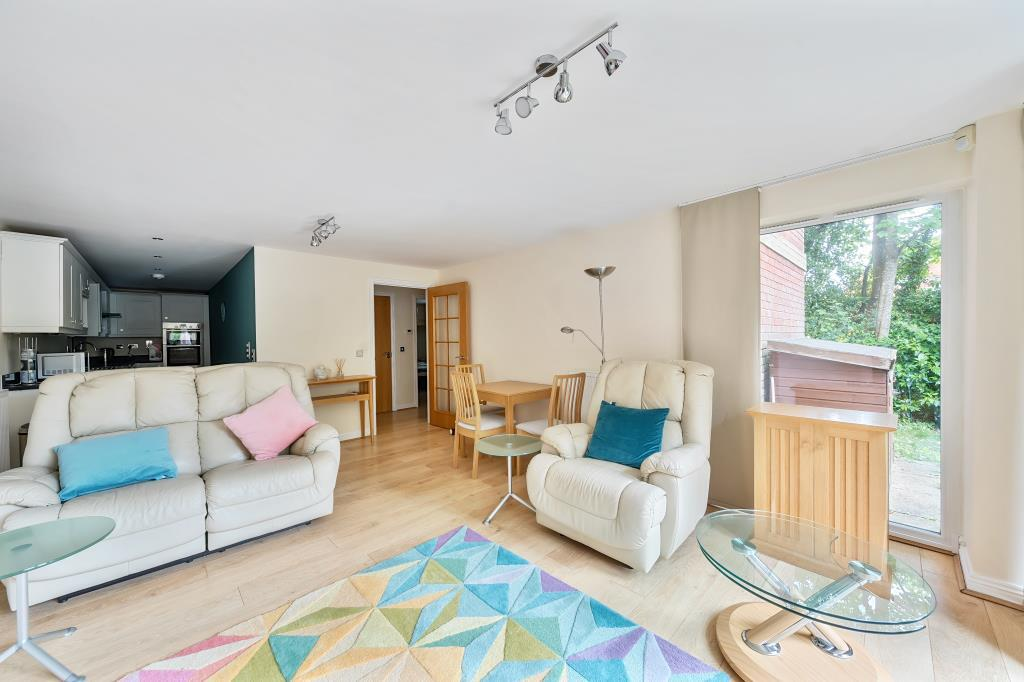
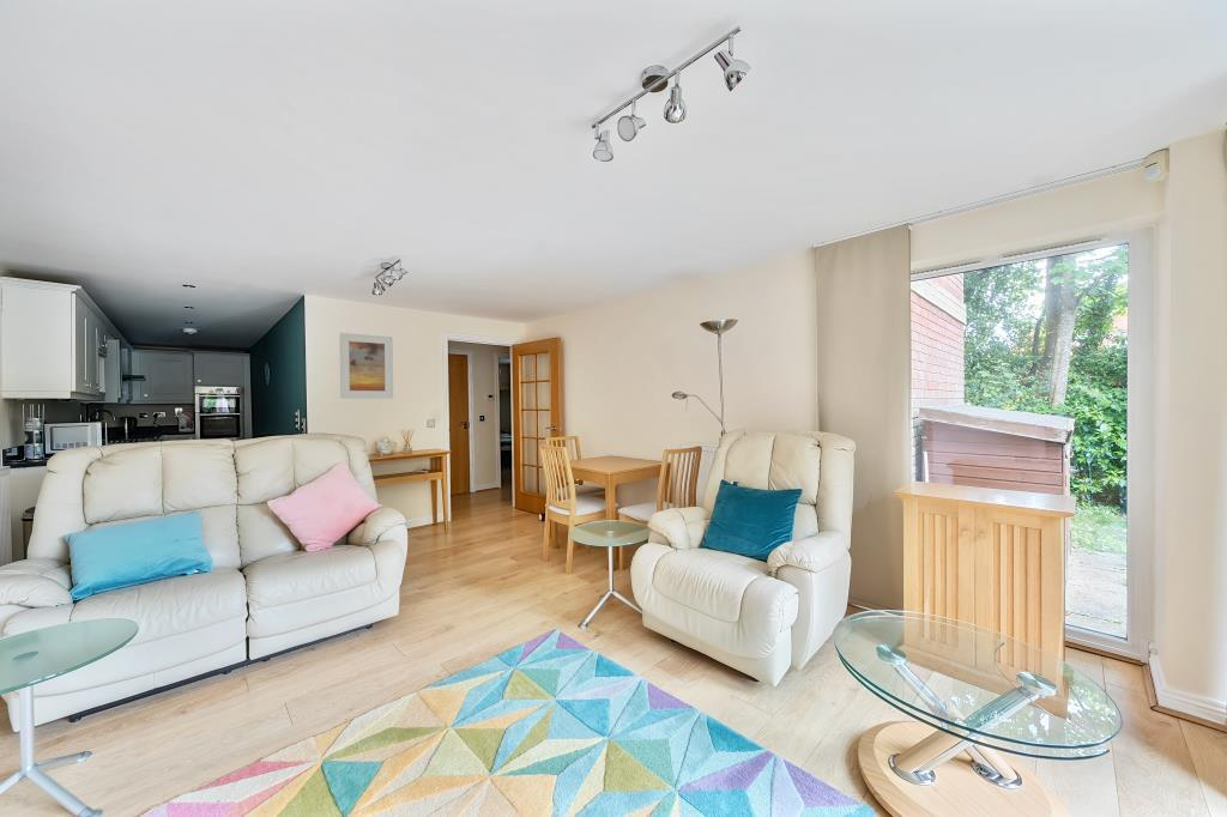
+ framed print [339,332,394,400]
